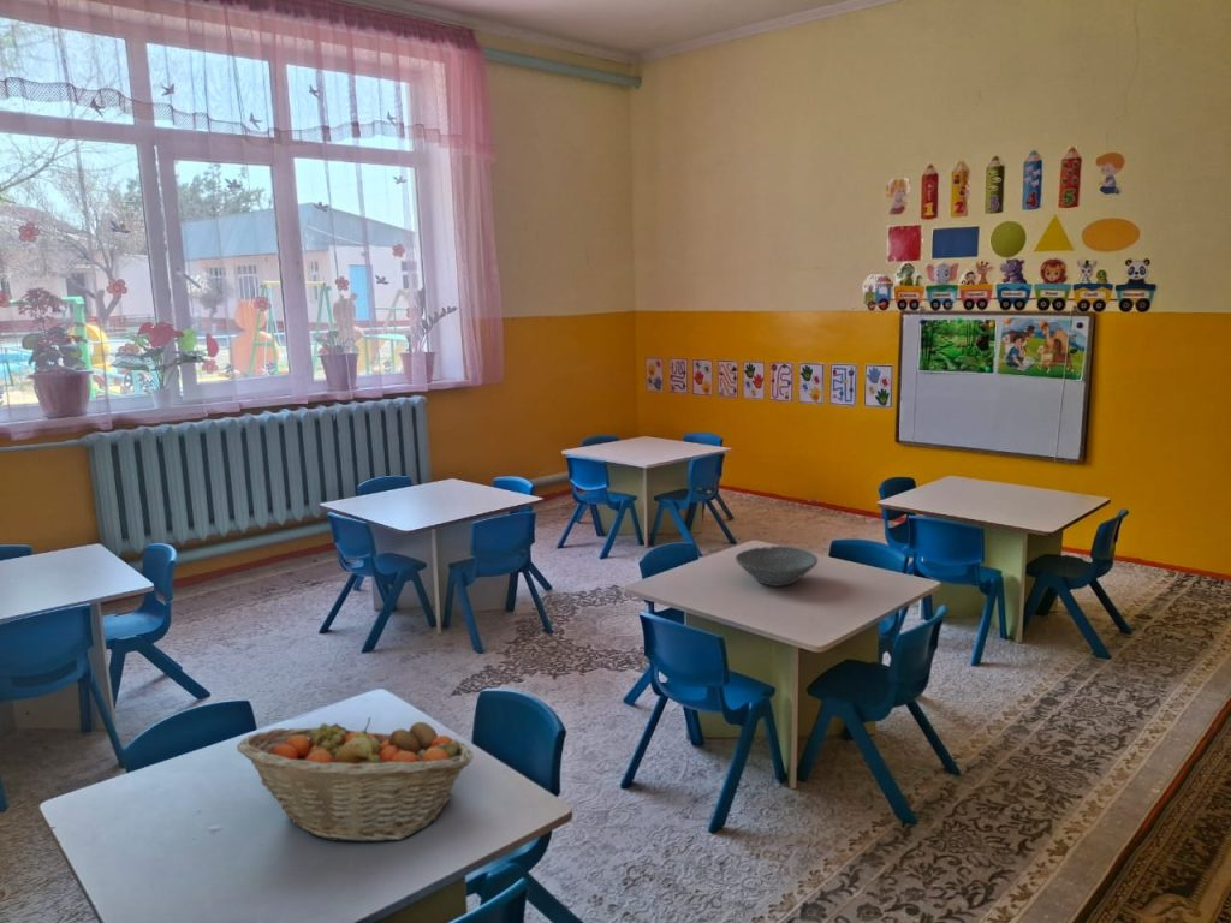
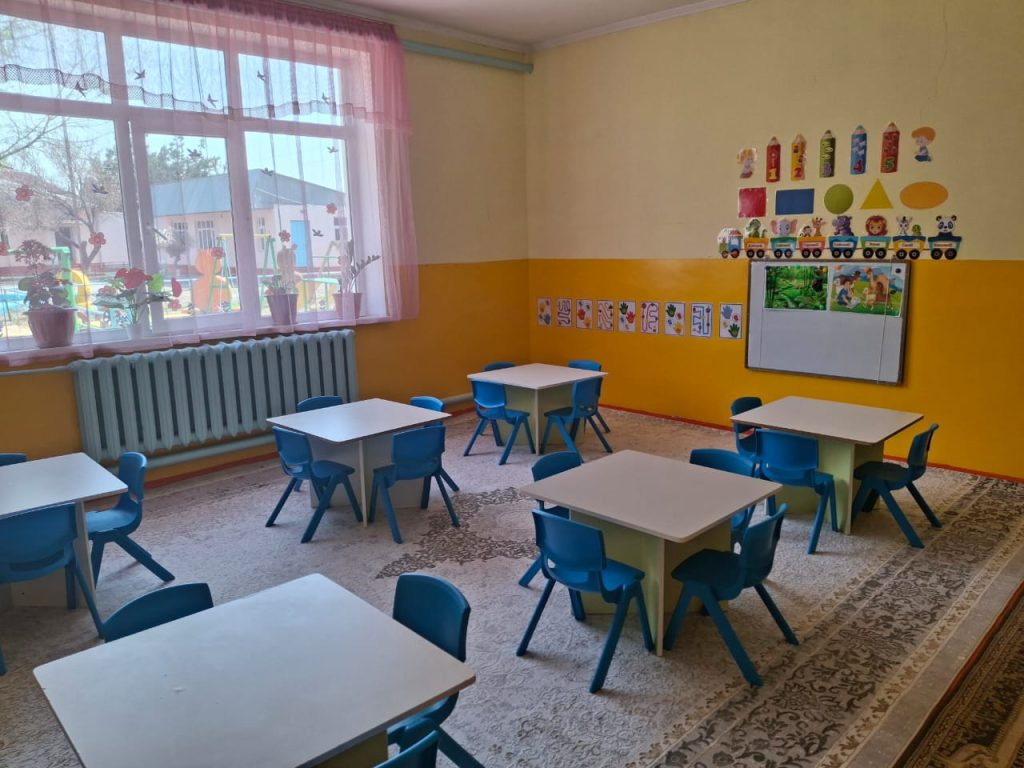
- bowl [735,544,819,588]
- fruit basket [236,716,475,844]
